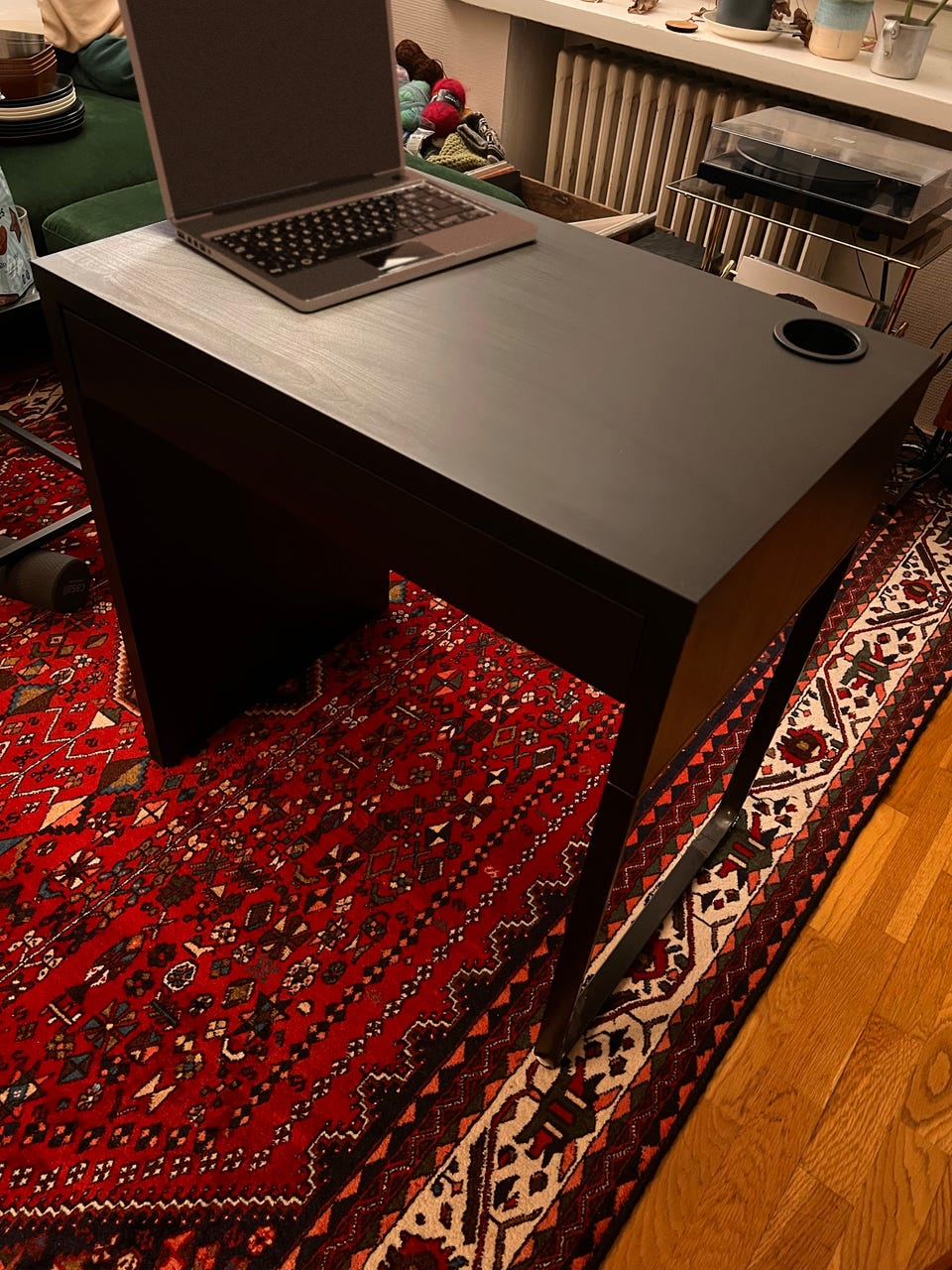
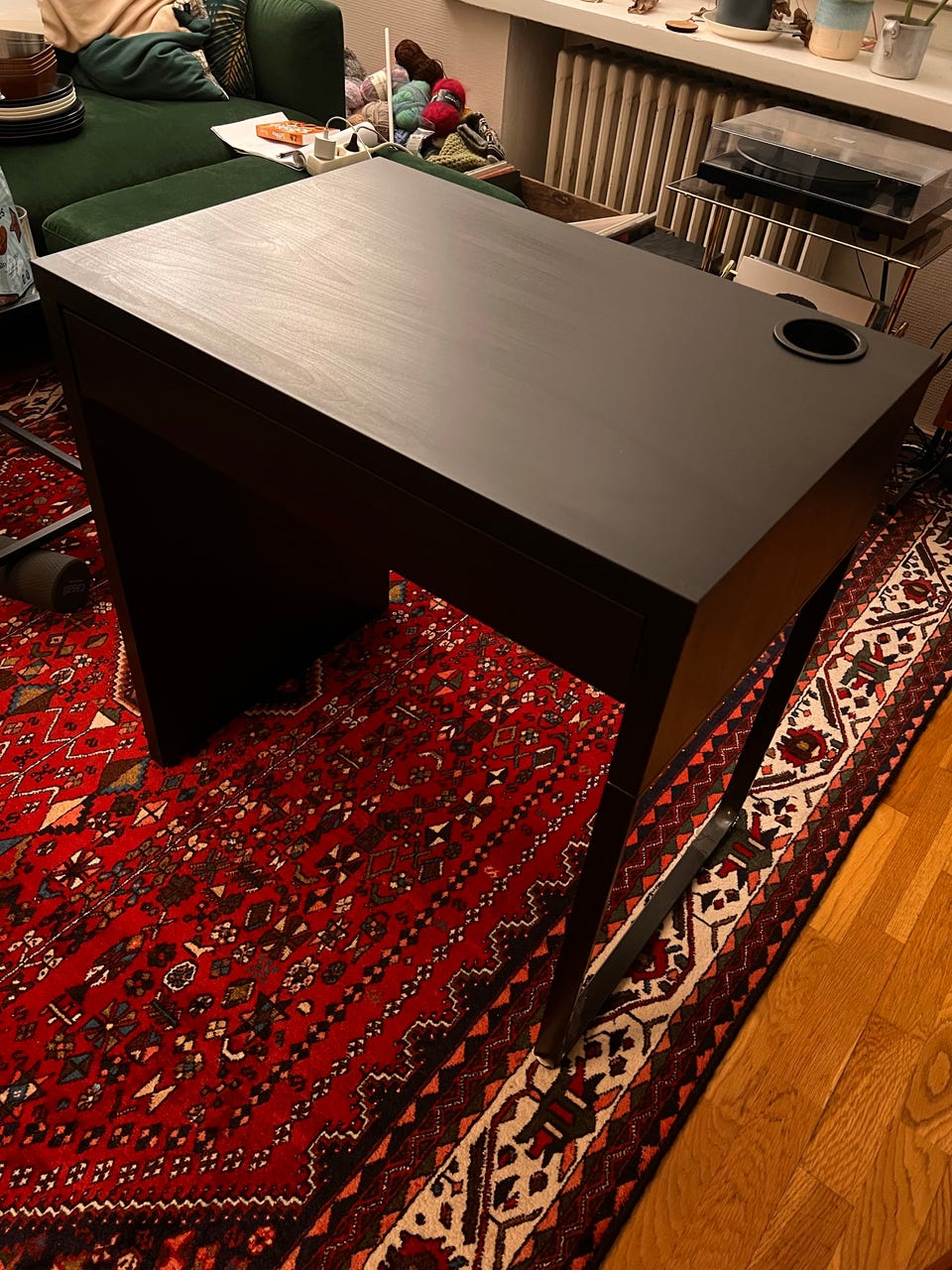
- laptop [116,0,540,313]
